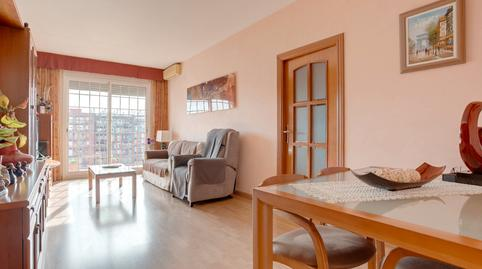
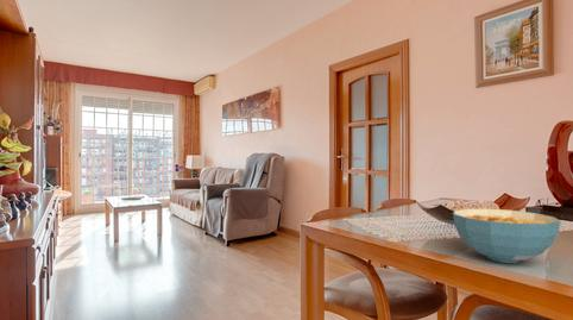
+ cereal bowl [452,208,561,264]
